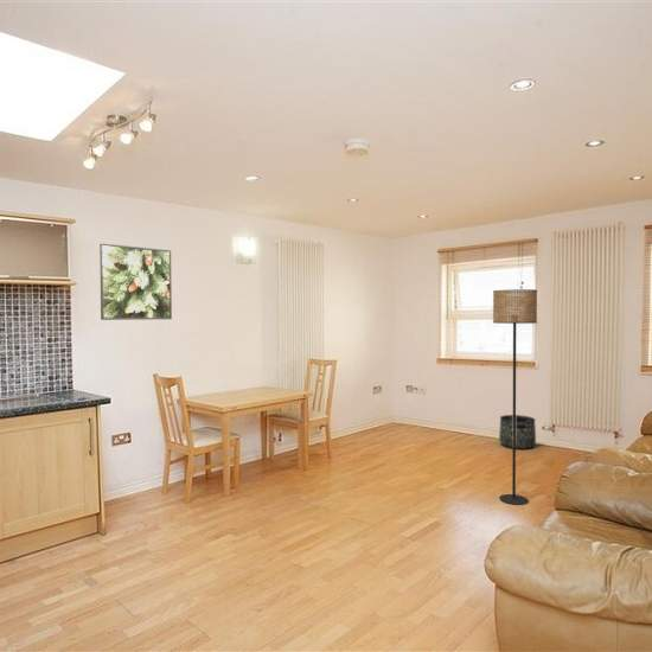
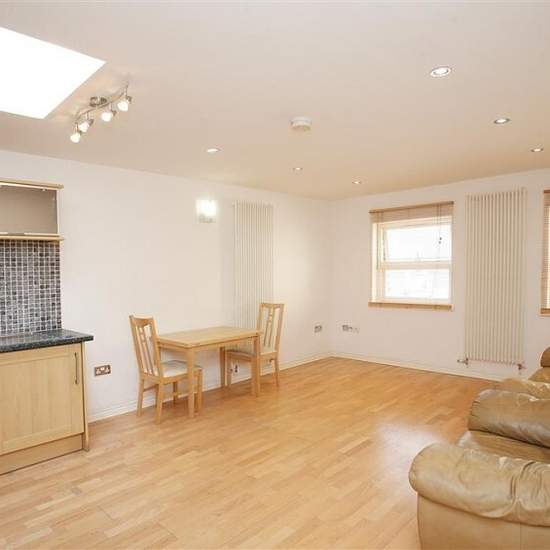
- basket [498,414,537,450]
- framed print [98,243,173,321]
- floor lamp [492,288,538,506]
